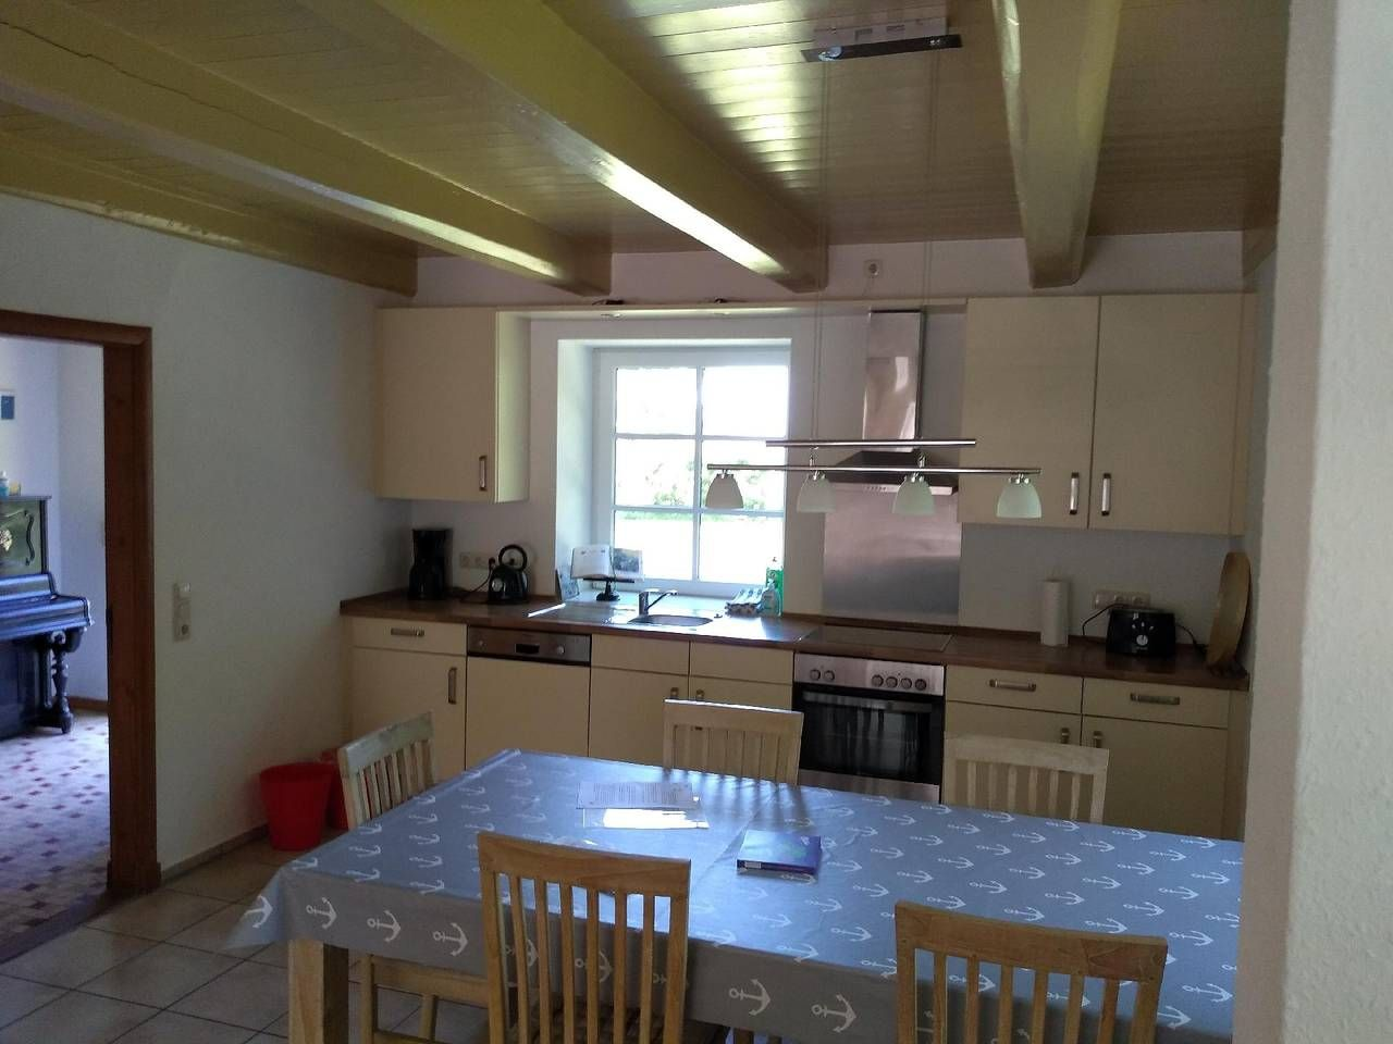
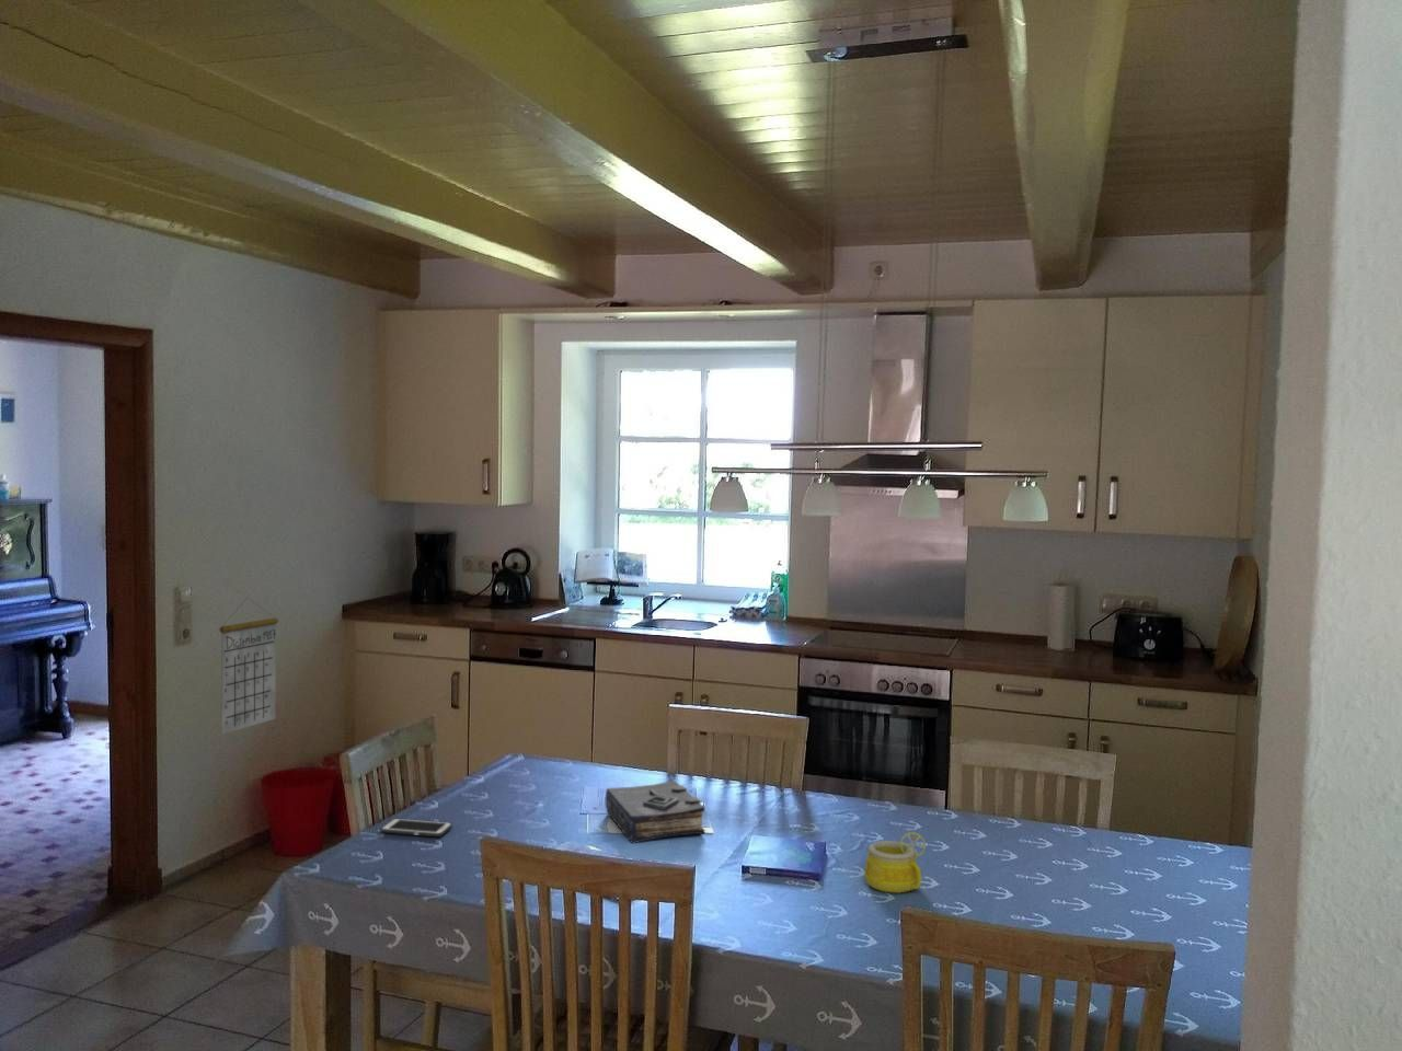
+ calendar [219,597,279,735]
+ book [605,779,705,845]
+ cell phone [380,818,454,838]
+ mug [863,831,926,894]
